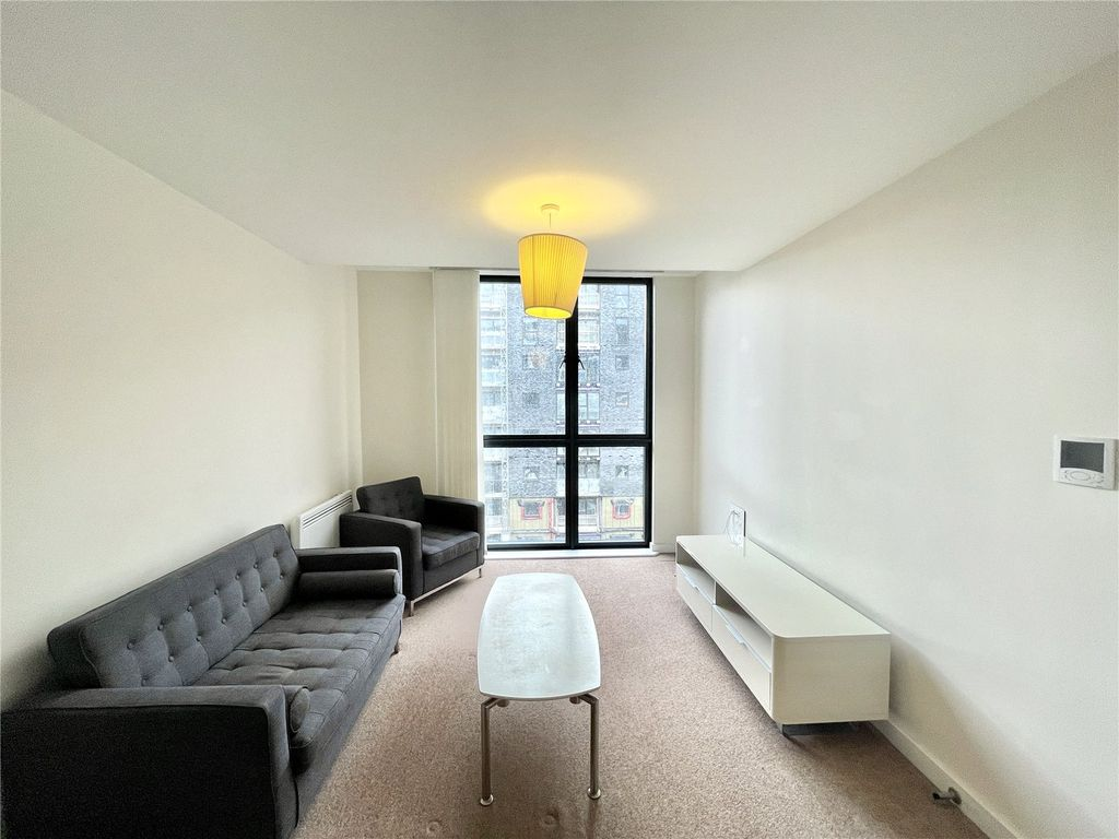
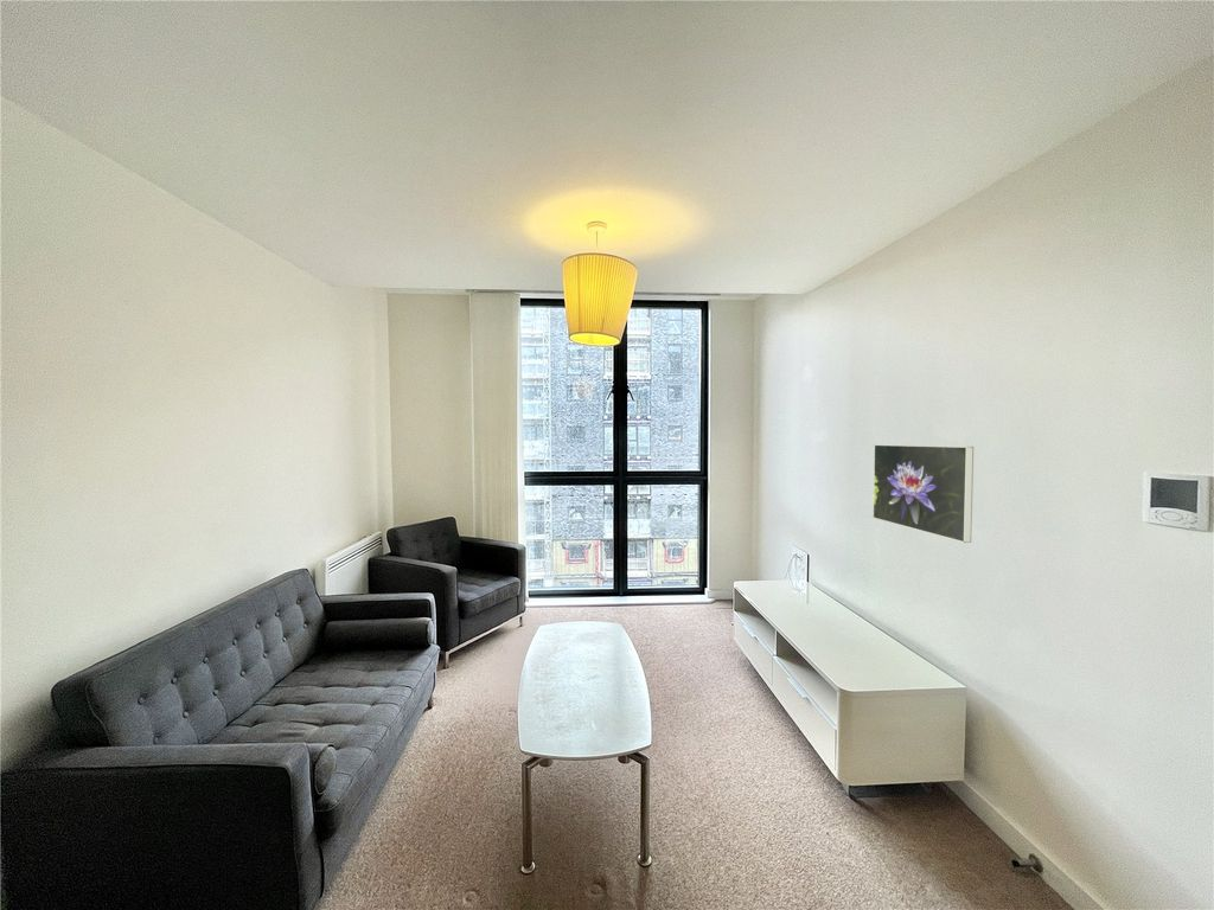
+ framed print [871,443,975,544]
